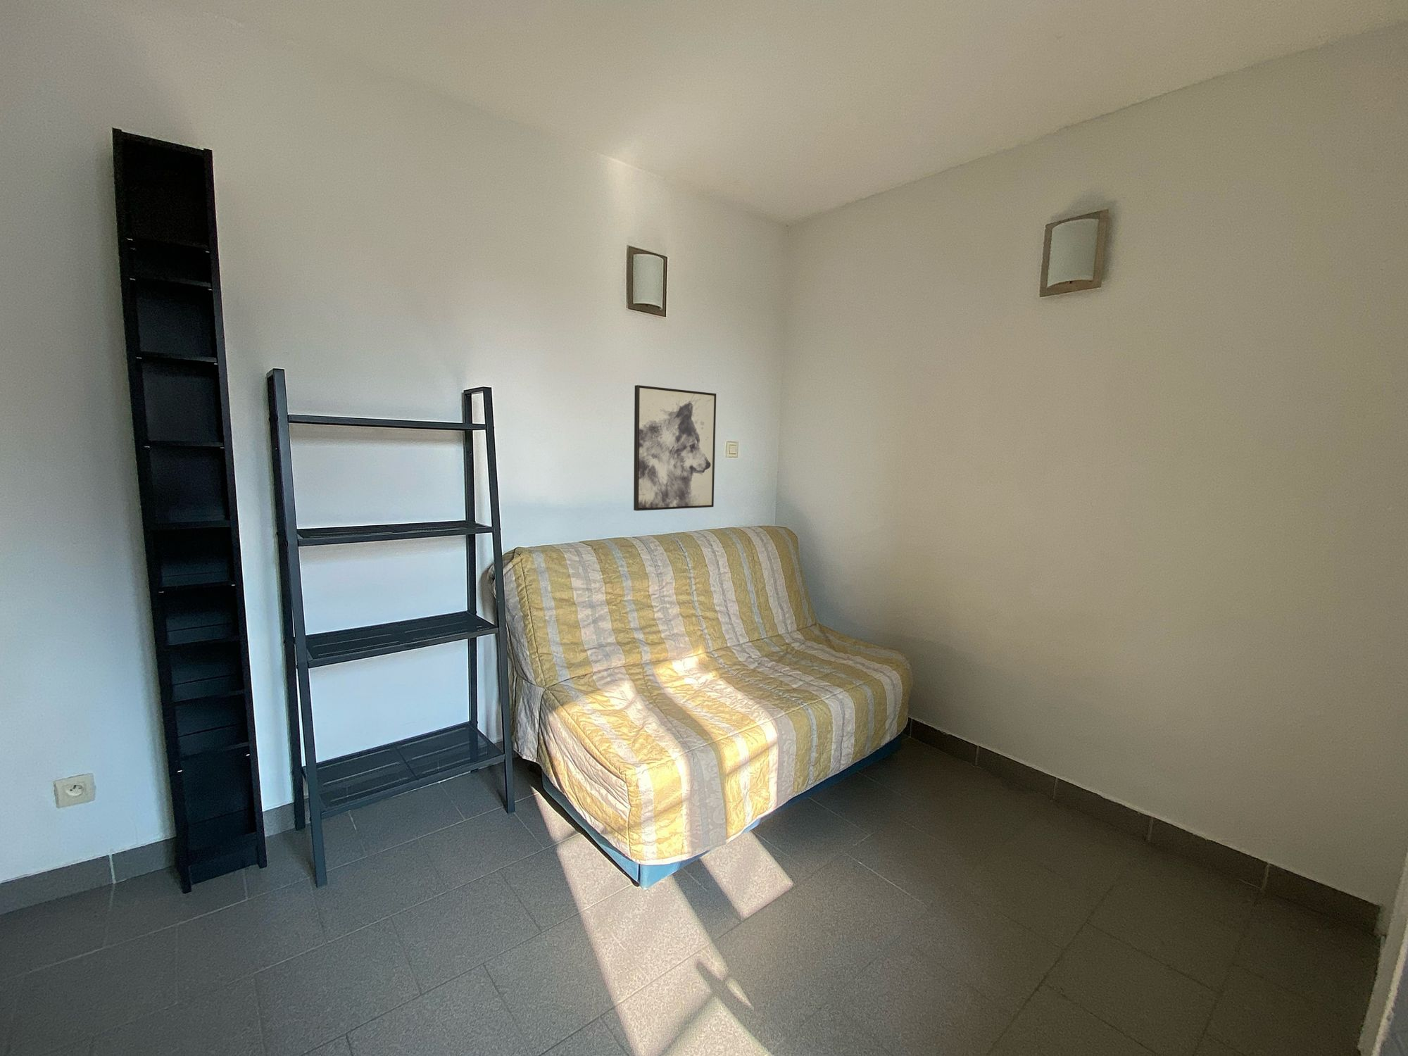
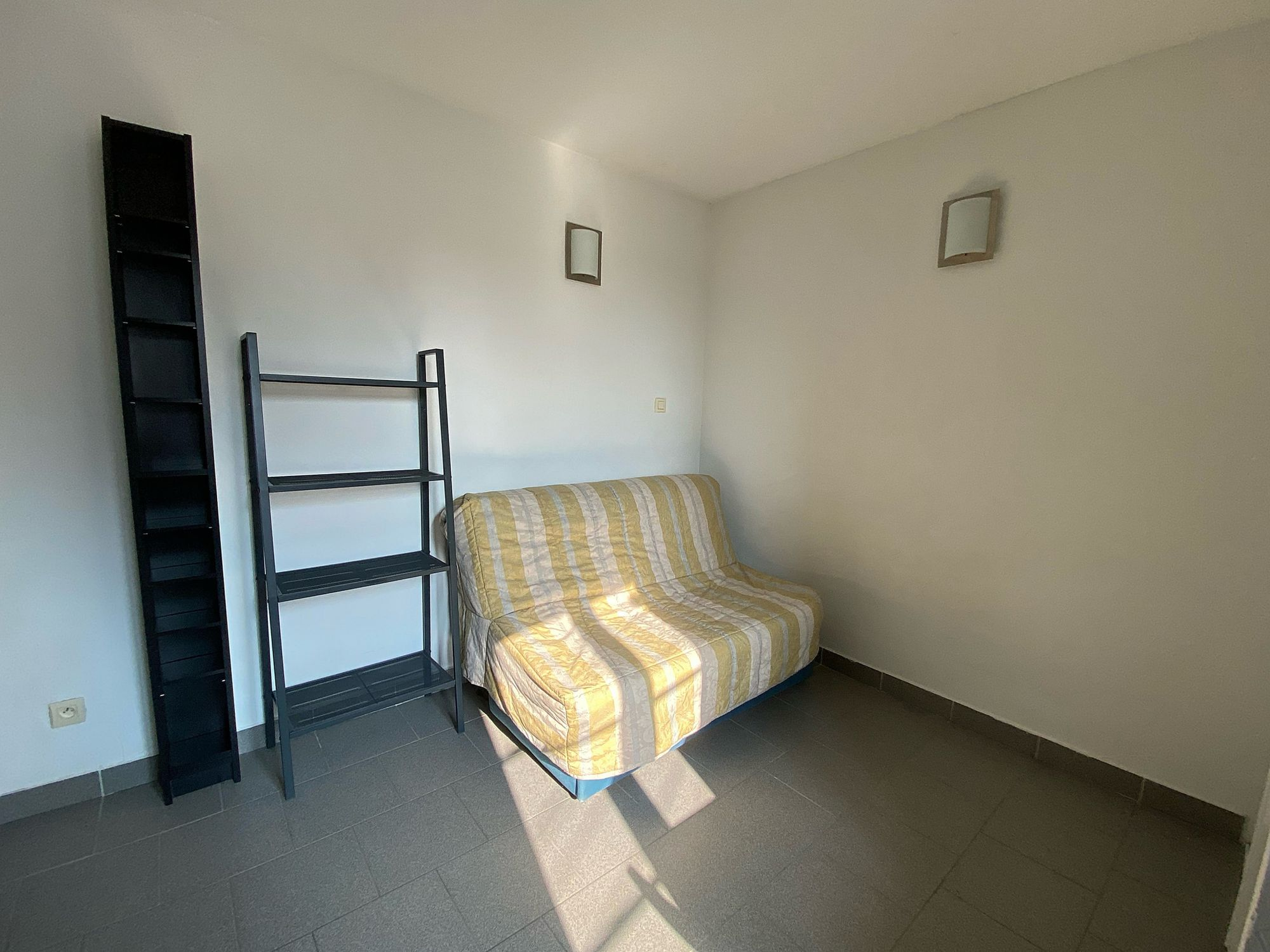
- wall art [633,385,716,511]
